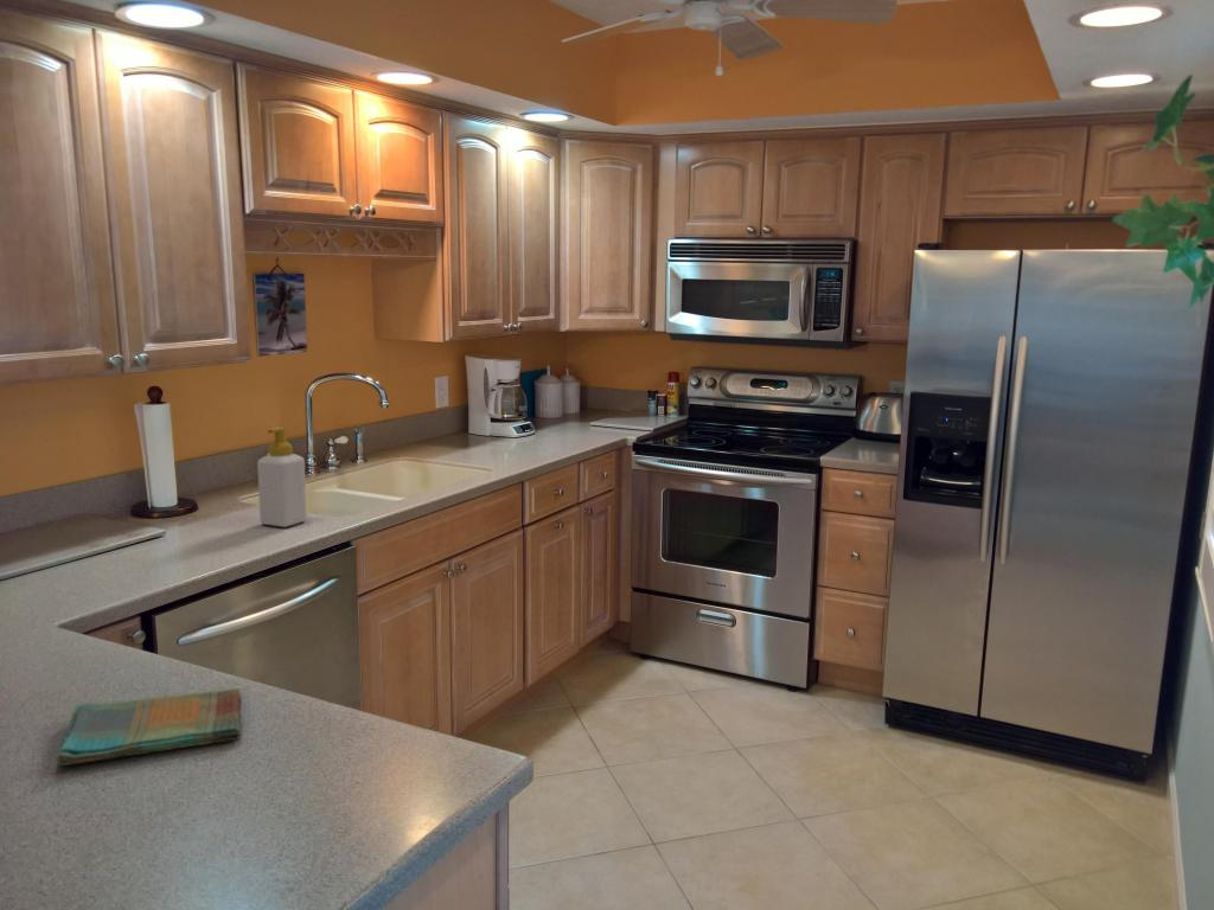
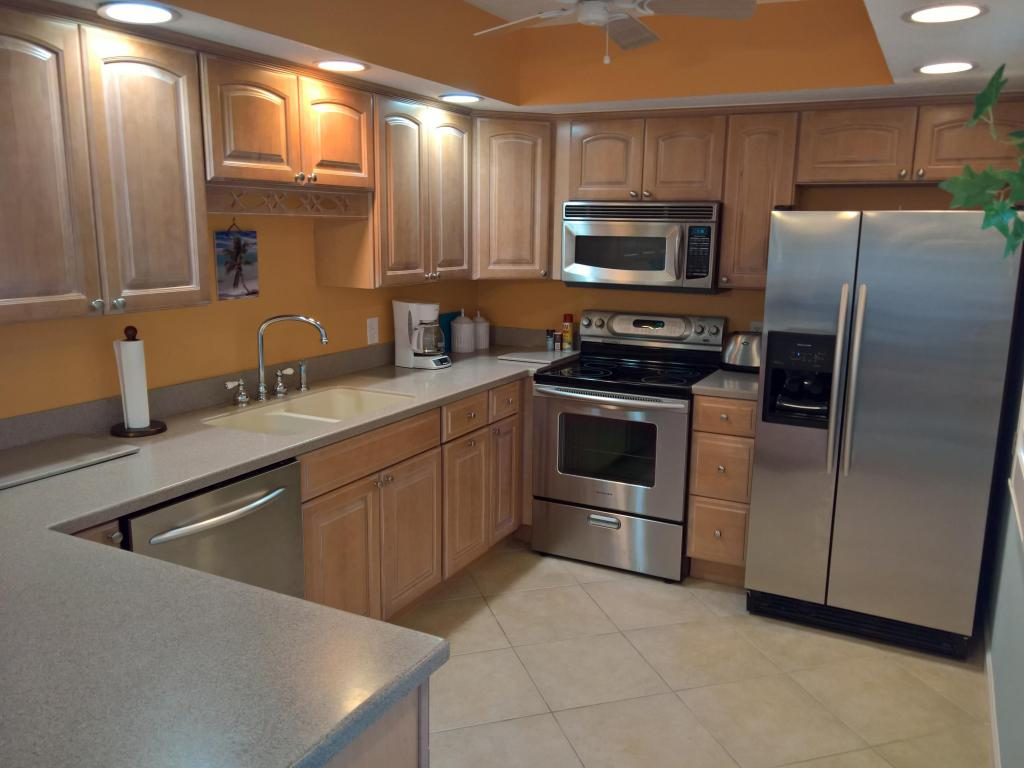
- soap bottle [256,427,308,528]
- dish towel [55,687,242,767]
